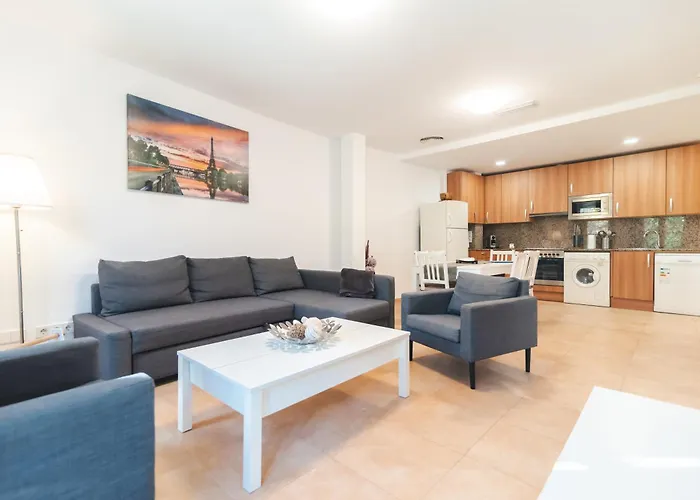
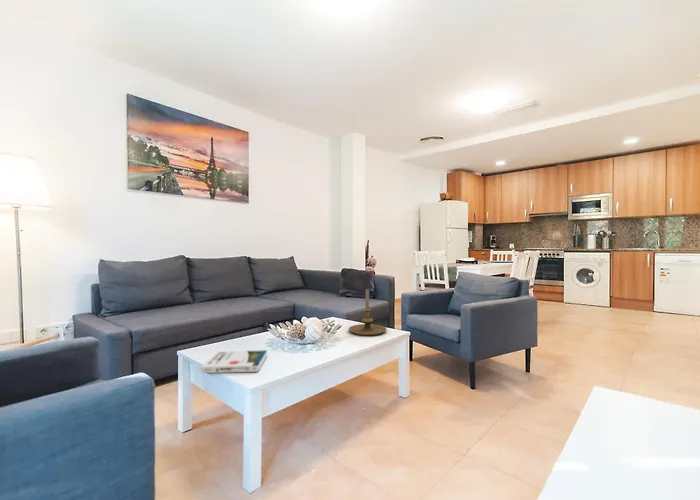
+ book [200,349,268,374]
+ candle holder [348,288,387,336]
